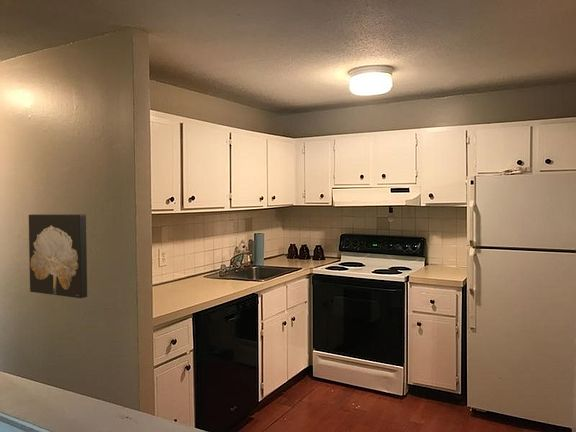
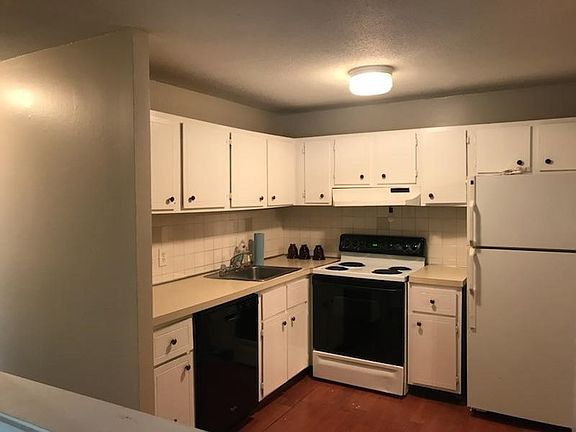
- wall art [28,213,88,299]
